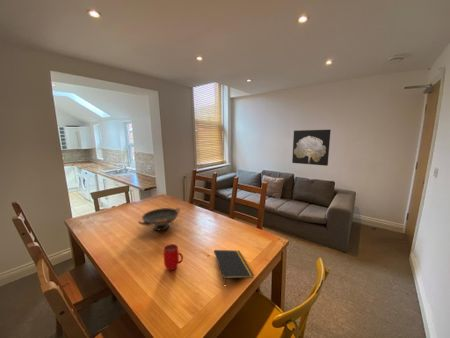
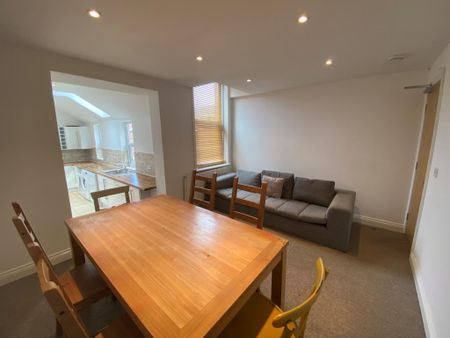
- mug [162,243,184,271]
- decorative bowl [137,207,181,231]
- wall art [291,129,331,167]
- notepad [213,249,255,284]
